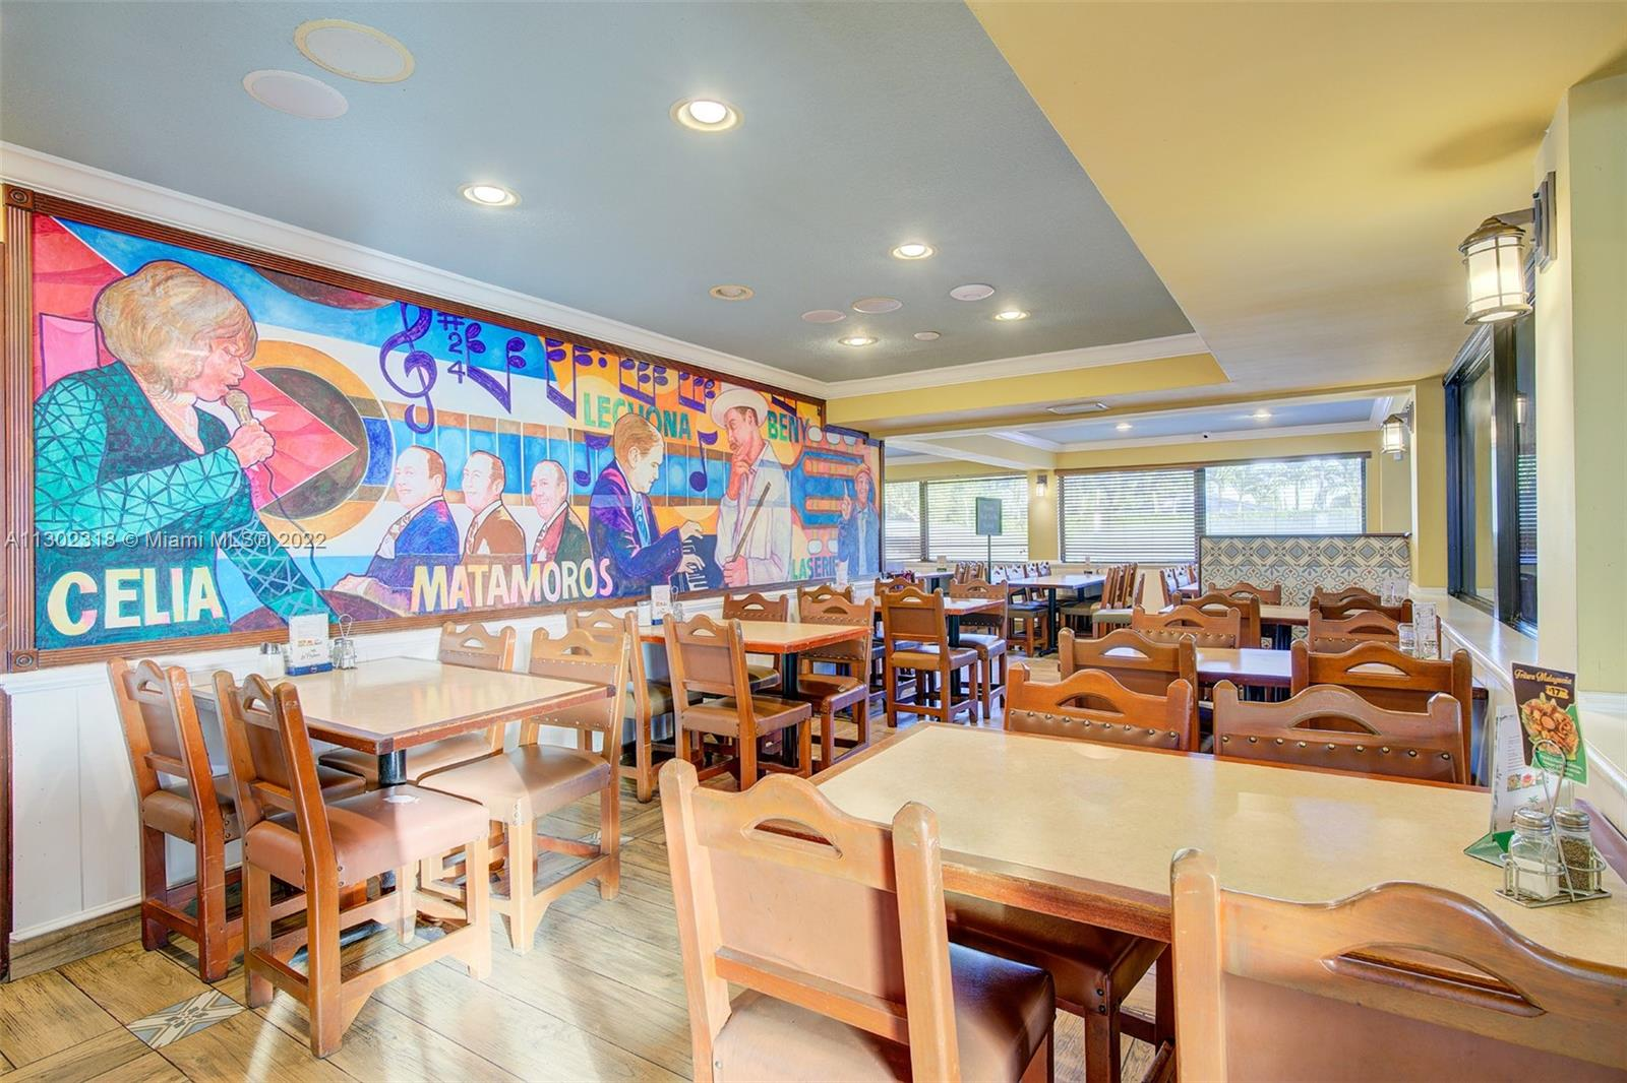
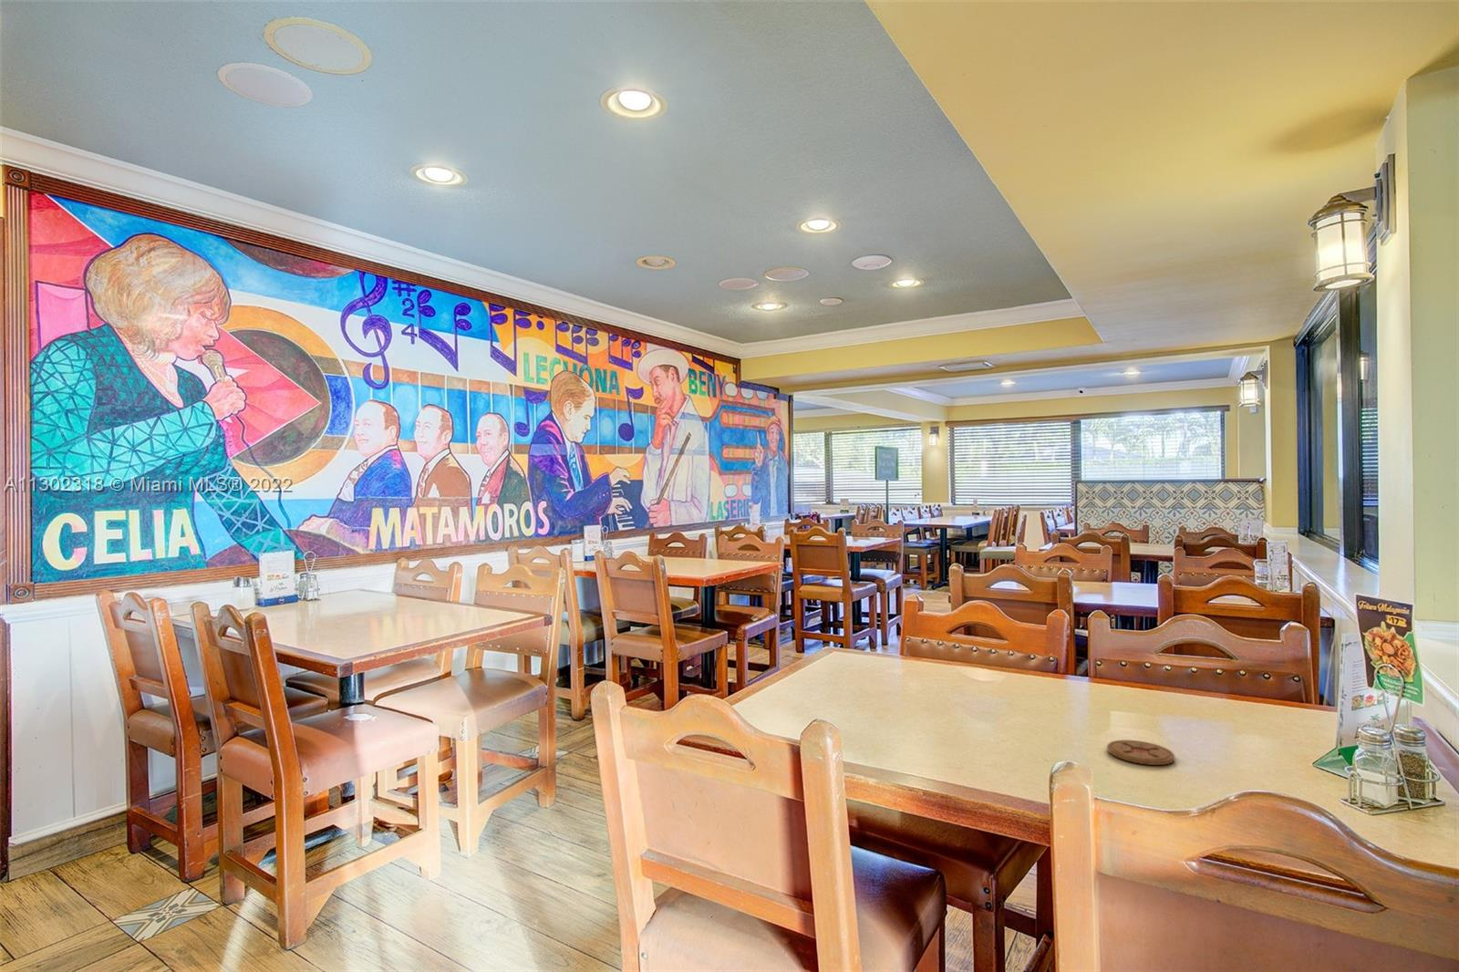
+ coaster [1106,740,1176,766]
